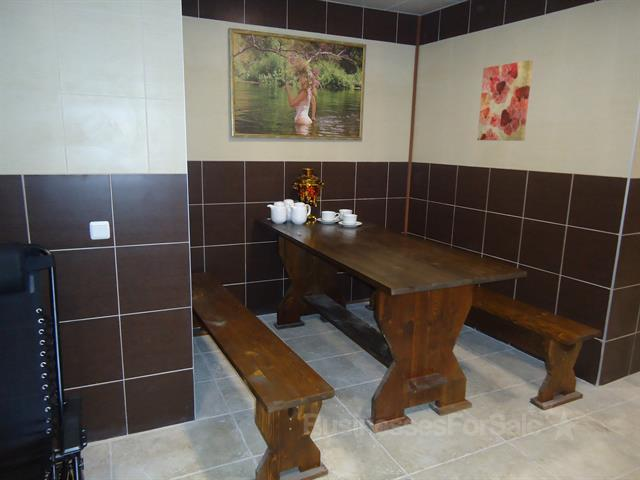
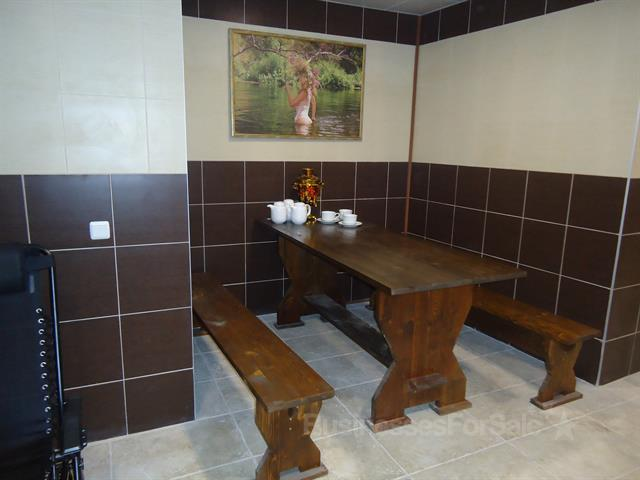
- wall art [476,59,534,142]
